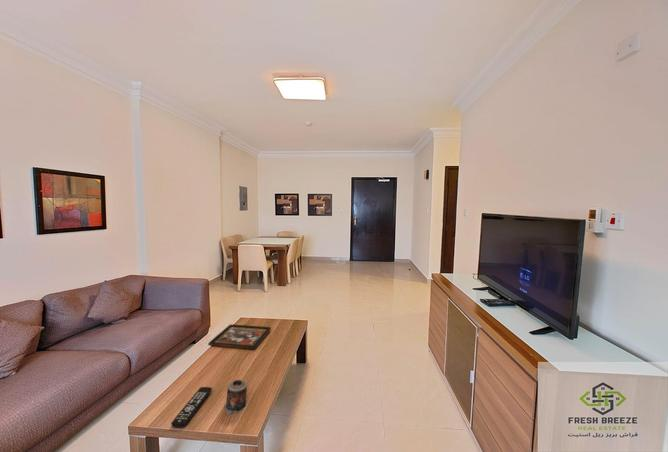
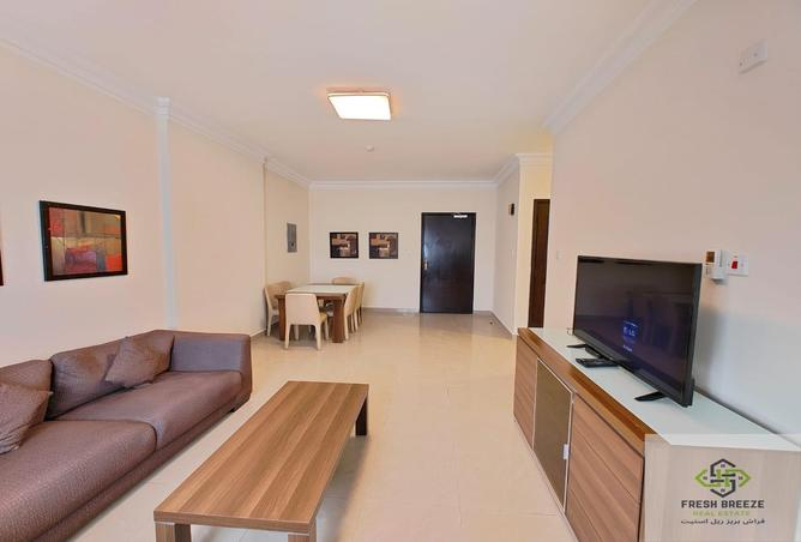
- decorative tray [207,323,272,350]
- remote control [170,386,213,429]
- candle [223,379,248,416]
